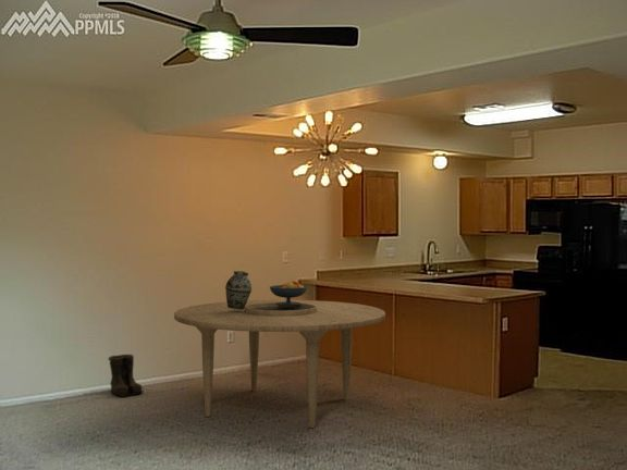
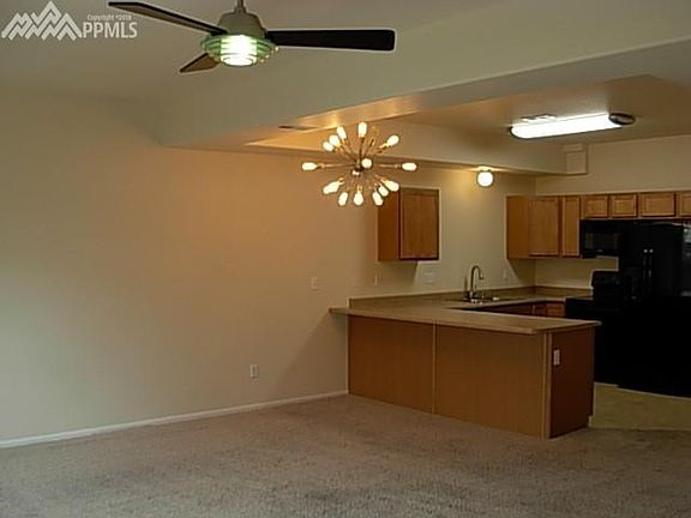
- vase [224,270,253,310]
- fruit bowl [269,280,308,306]
- dining table [173,299,386,429]
- boots [108,354,144,398]
